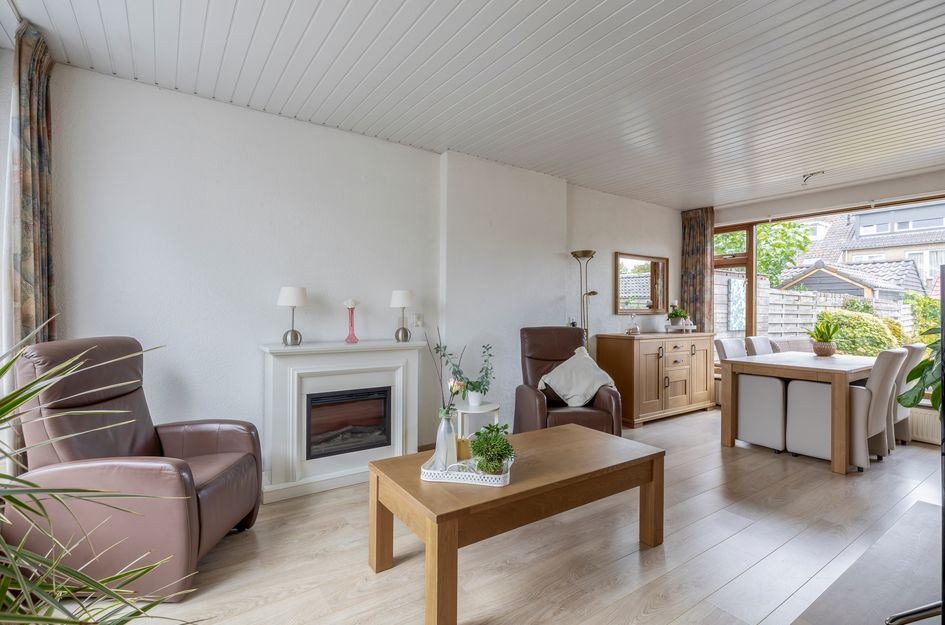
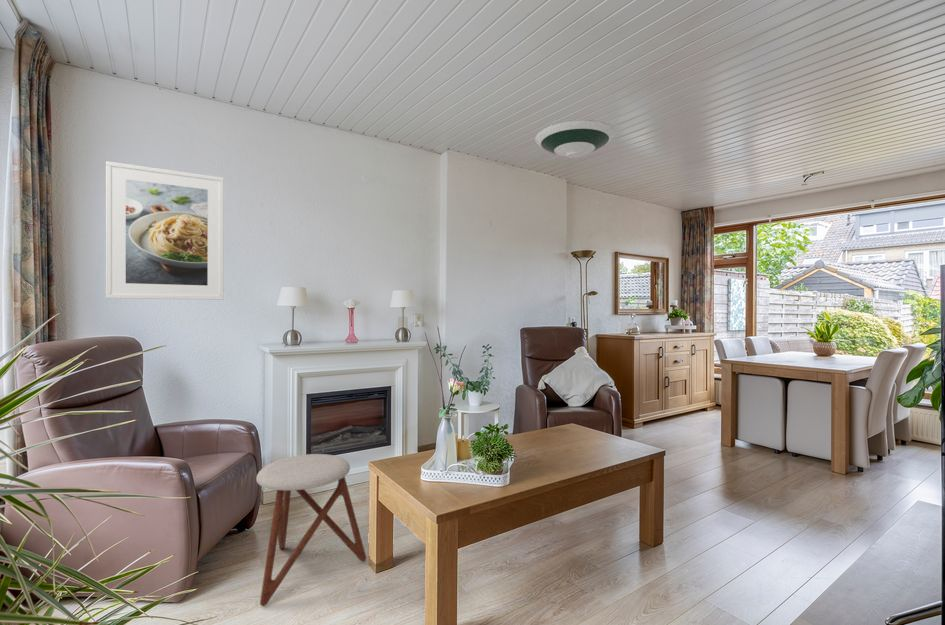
+ stool [255,453,367,607]
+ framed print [105,160,225,301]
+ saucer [534,119,616,159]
